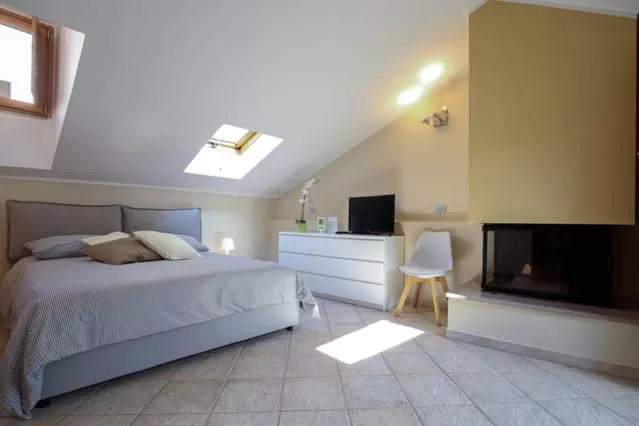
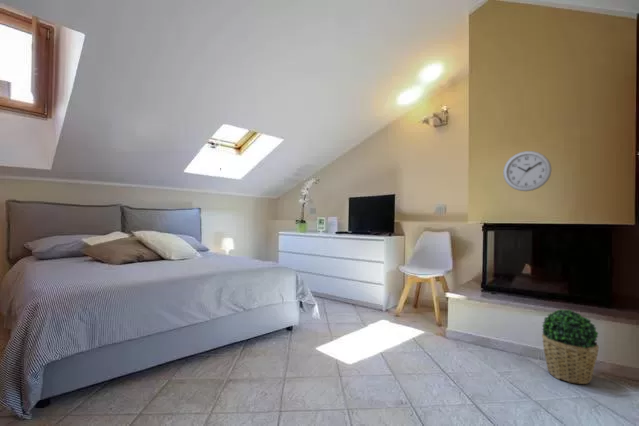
+ potted plant [541,308,600,385]
+ wall clock [502,150,553,192]
